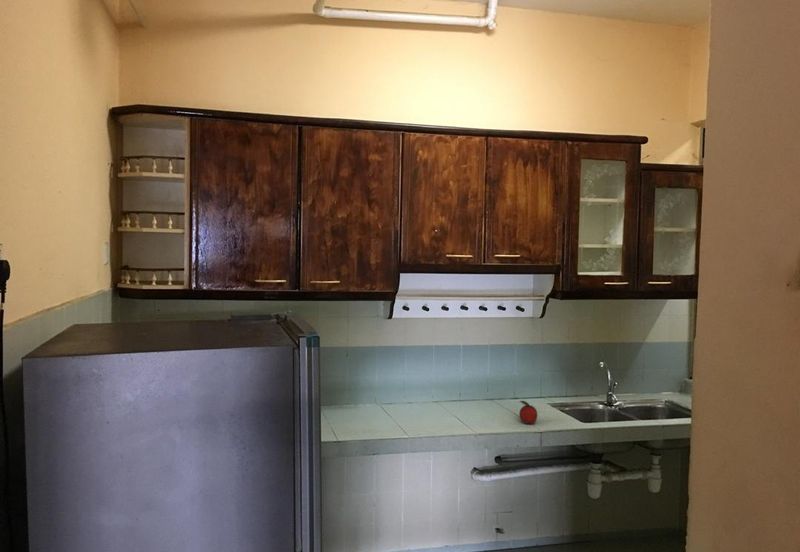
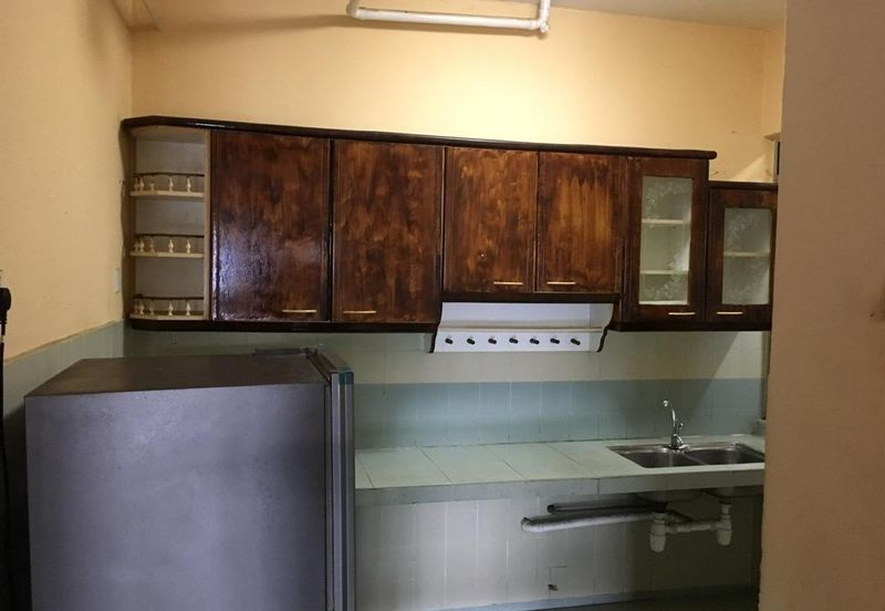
- fruit [518,400,538,425]
